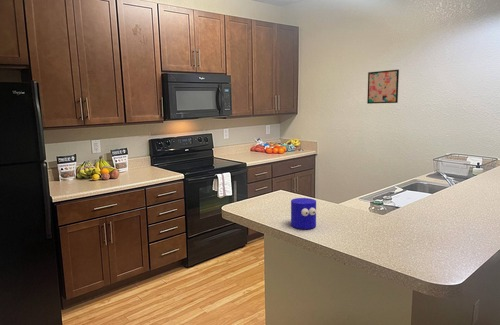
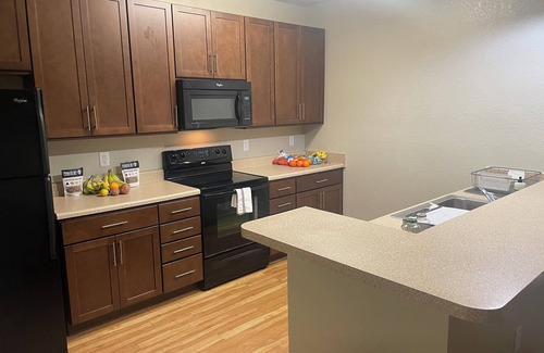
- wall art [366,69,400,105]
- cup [290,197,317,230]
